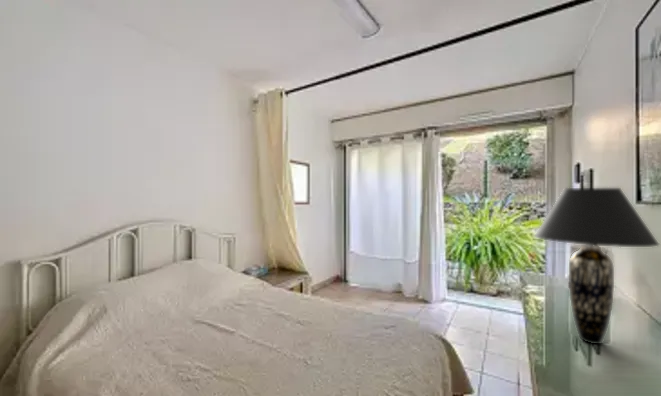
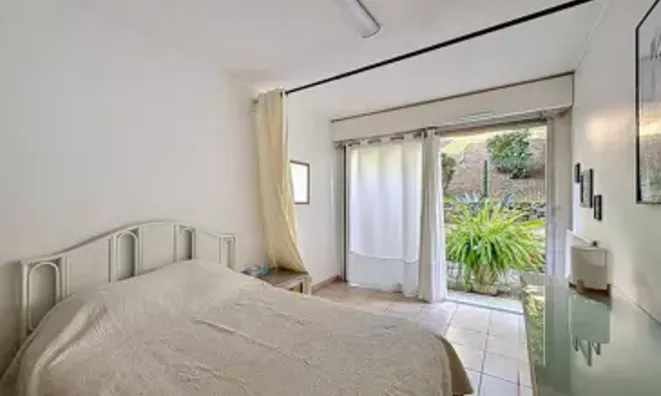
- table lamp [533,187,661,345]
